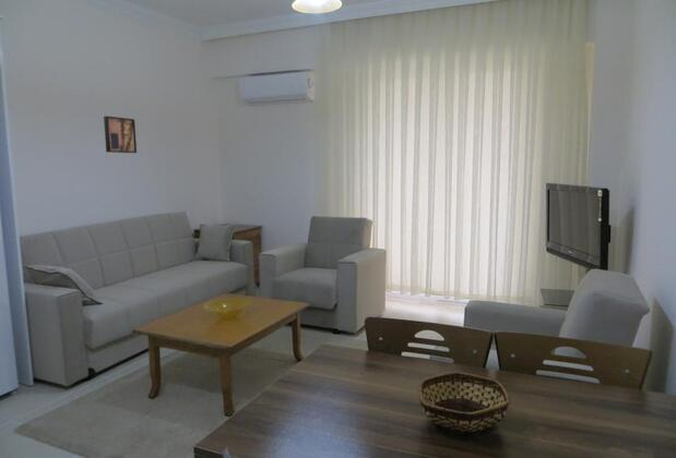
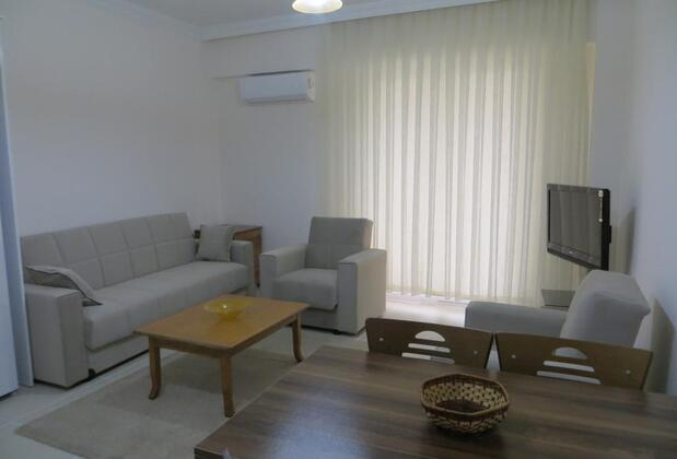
- wall art [103,116,138,154]
